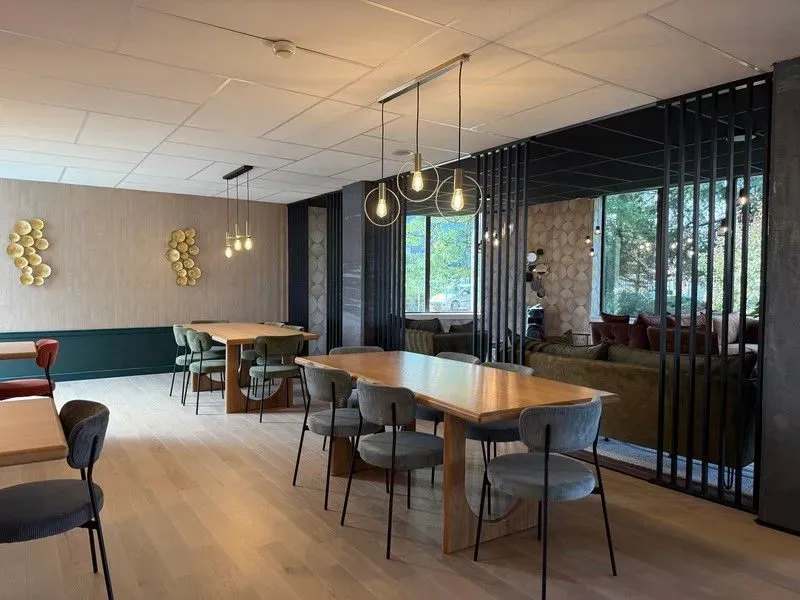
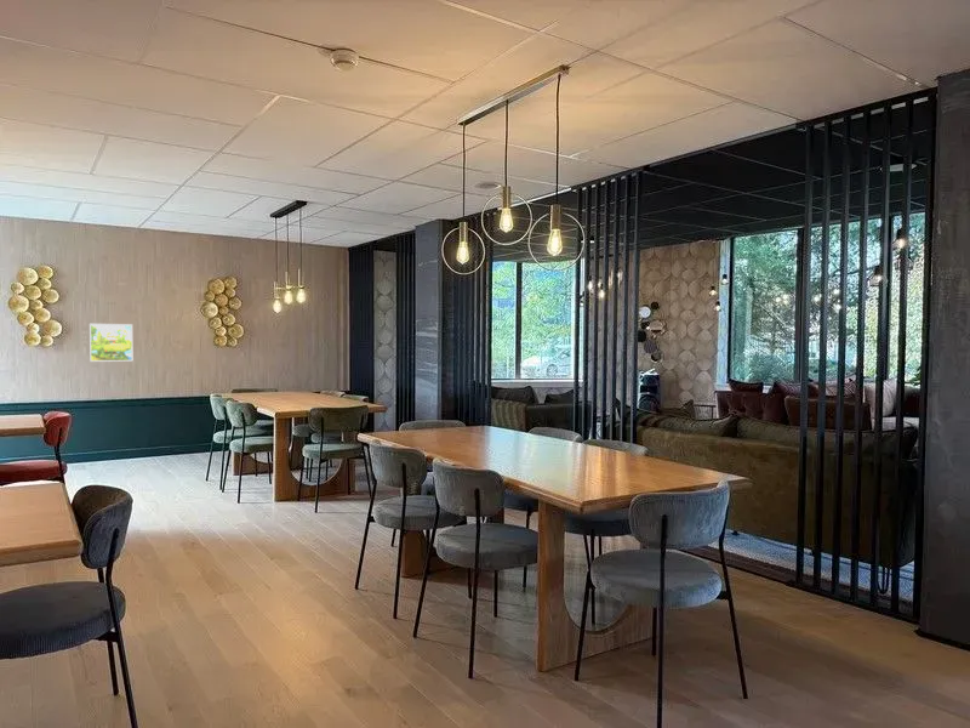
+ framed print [89,323,135,363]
